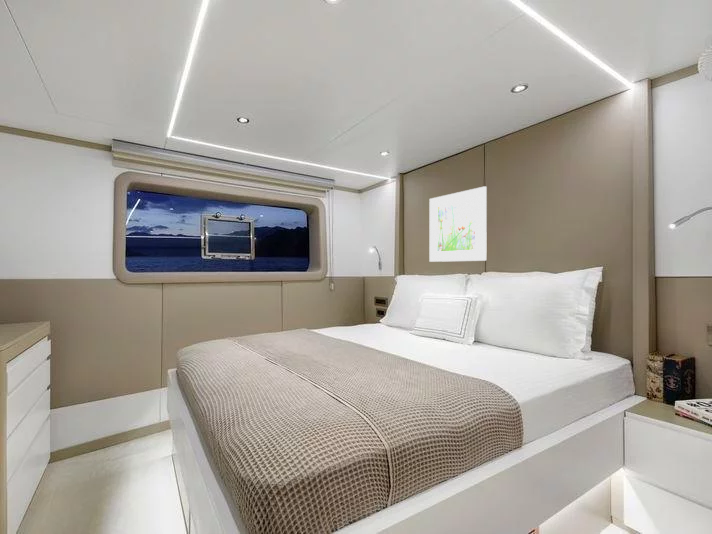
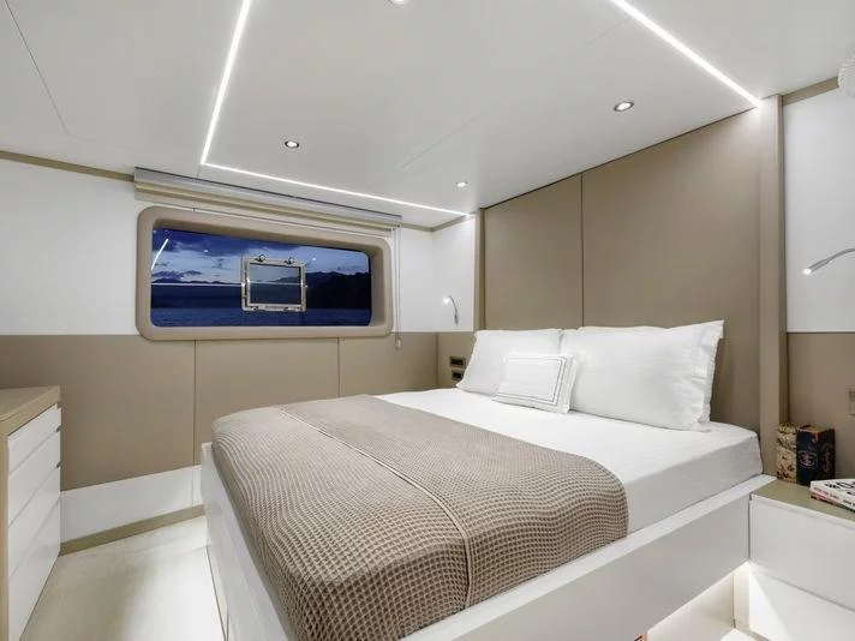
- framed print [429,185,488,263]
